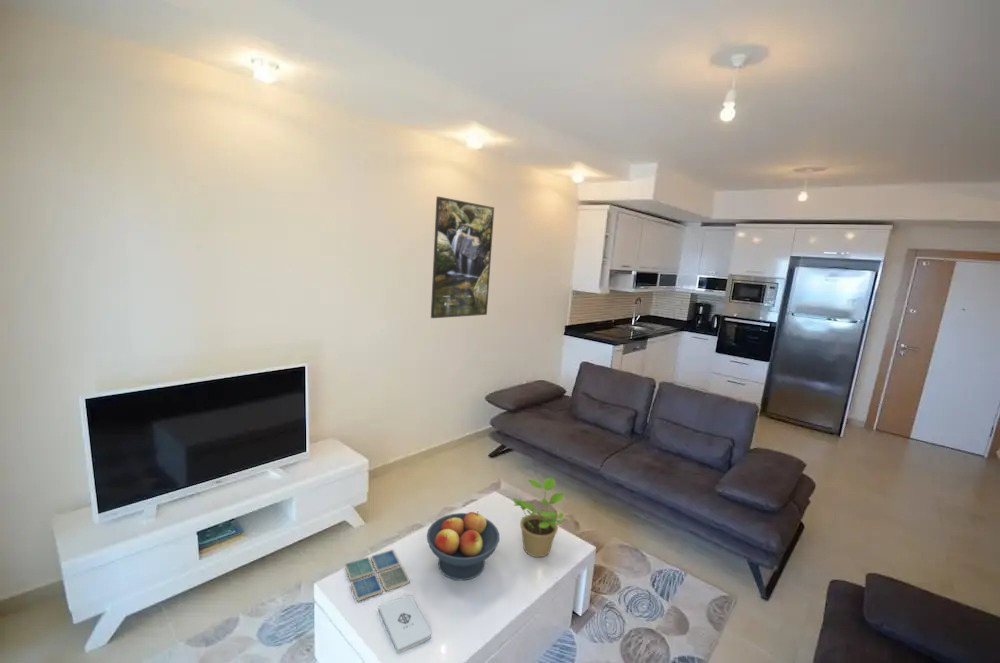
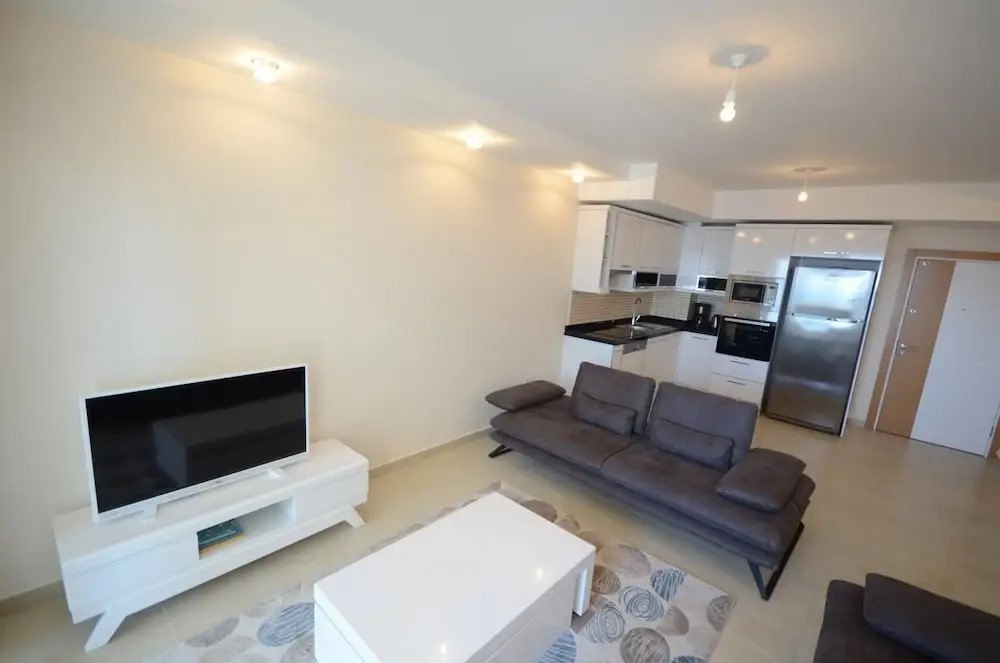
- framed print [430,195,495,319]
- potted plant [513,476,565,558]
- drink coaster [344,549,411,602]
- fruit bowl [426,511,500,581]
- notepad [378,594,432,654]
